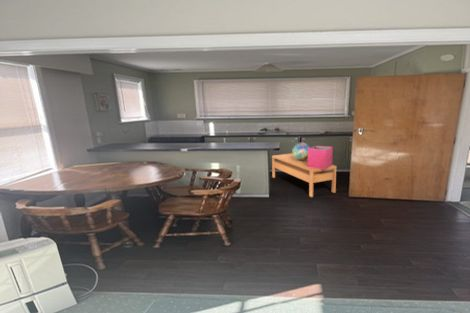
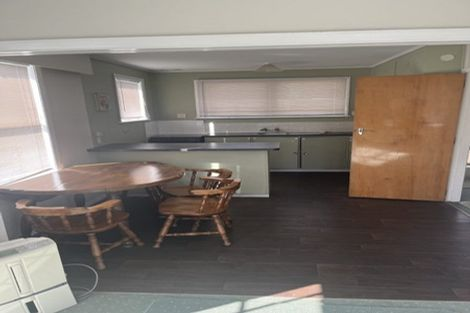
- decorative globe [291,141,311,161]
- coffee table [271,152,338,198]
- storage bin [308,145,334,169]
